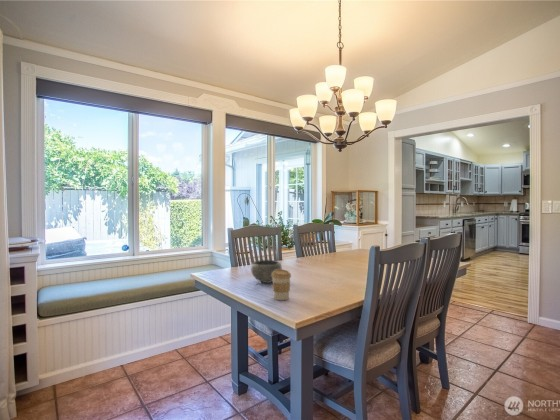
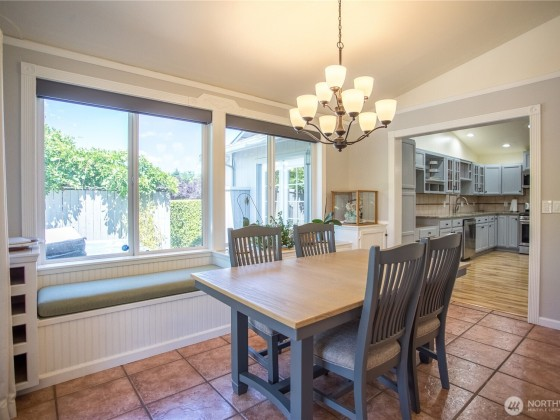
- coffee cup [271,269,292,301]
- bowl [250,259,283,284]
